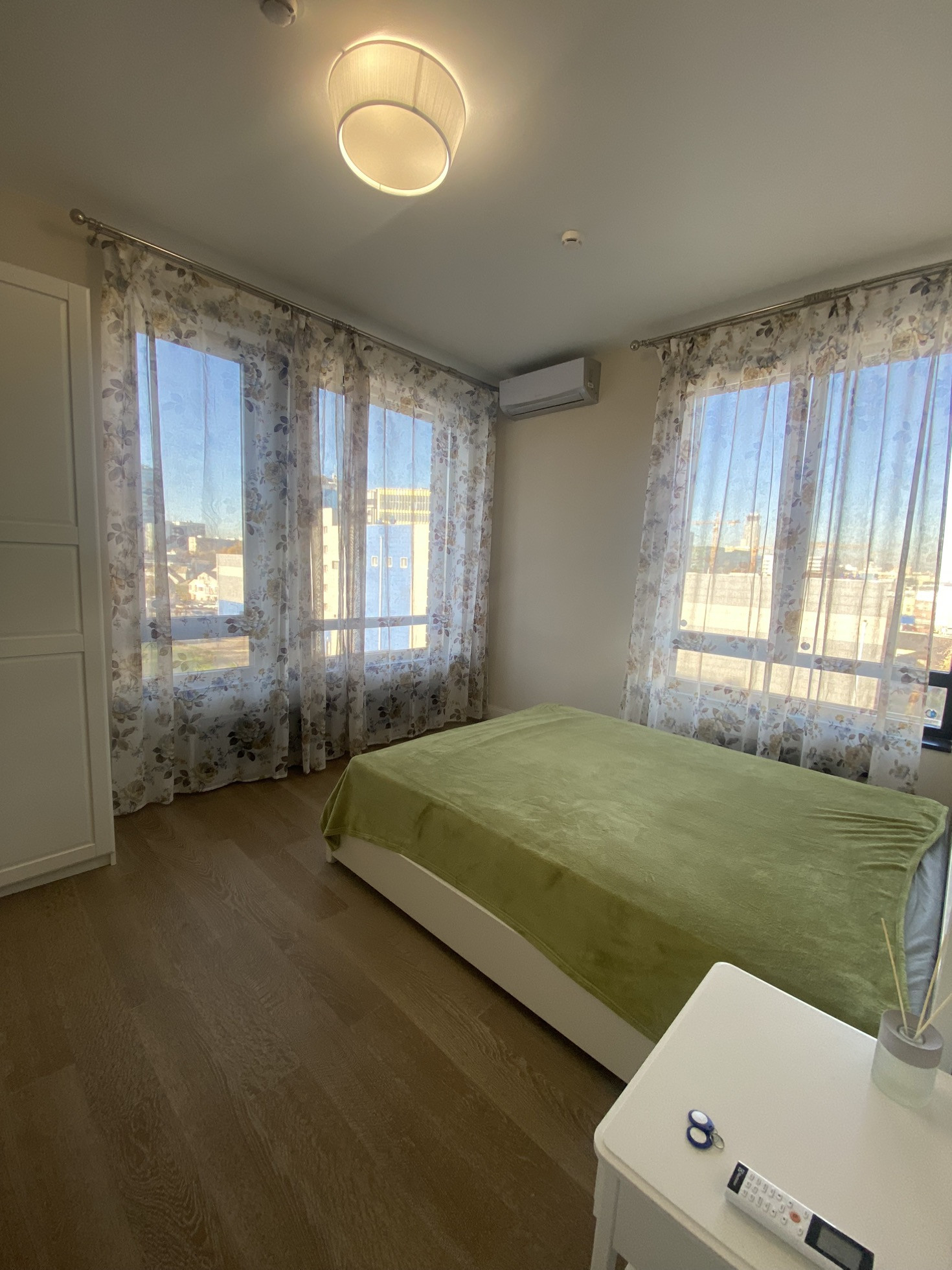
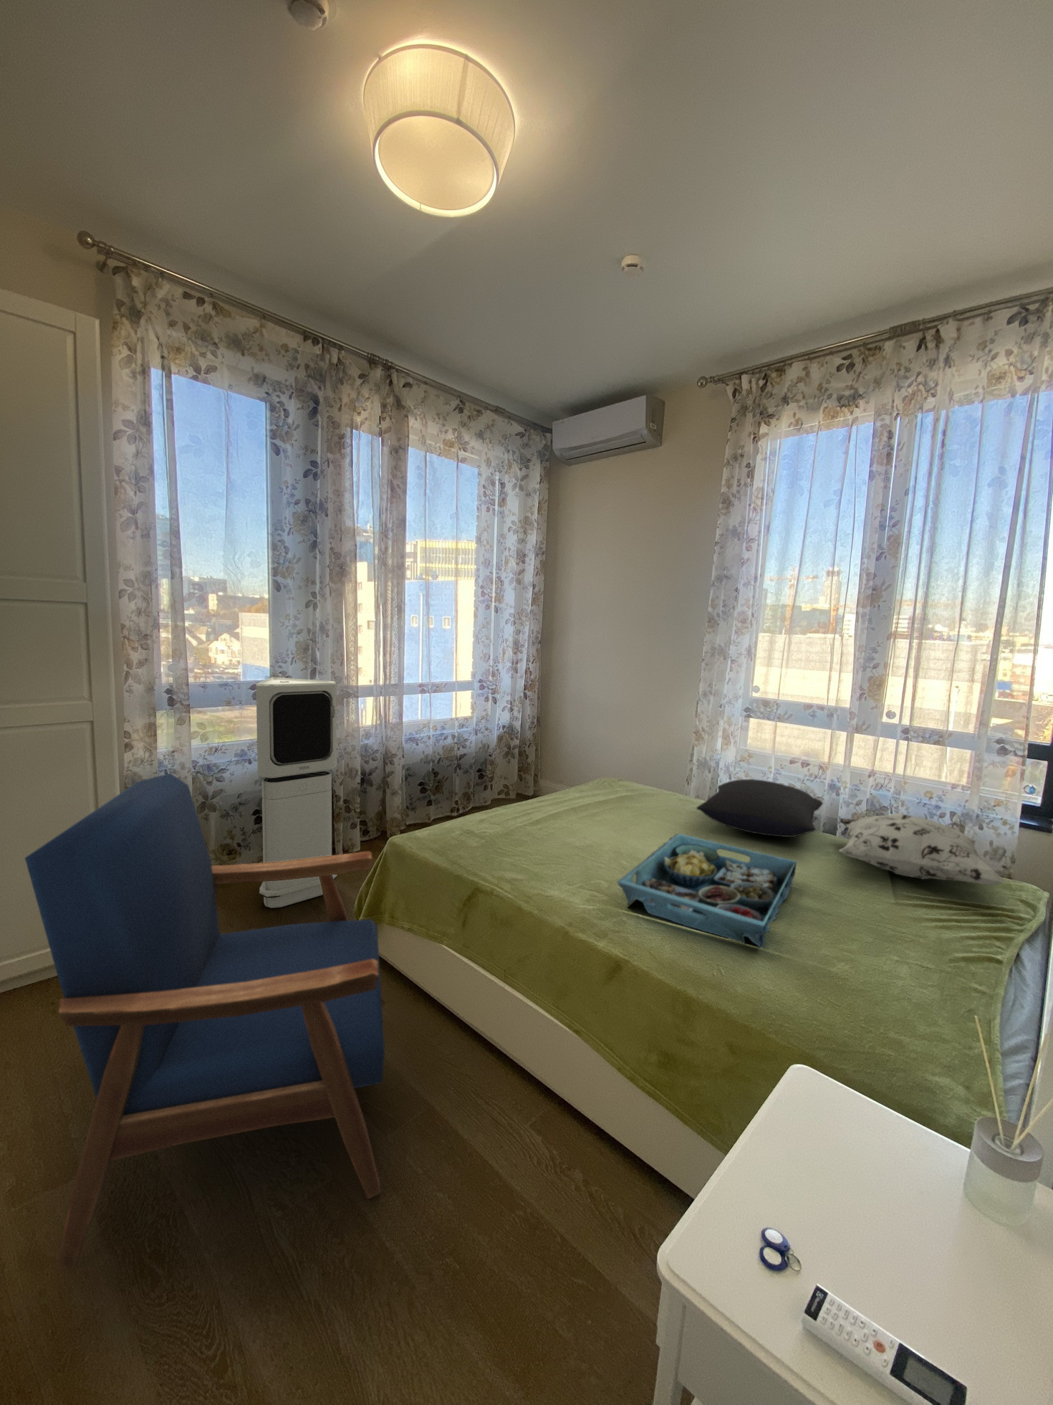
+ serving tray [617,833,797,950]
+ armchair [24,772,385,1270]
+ pillow [696,779,824,837]
+ decorative pillow [838,812,1007,887]
+ air purifier [256,677,338,908]
